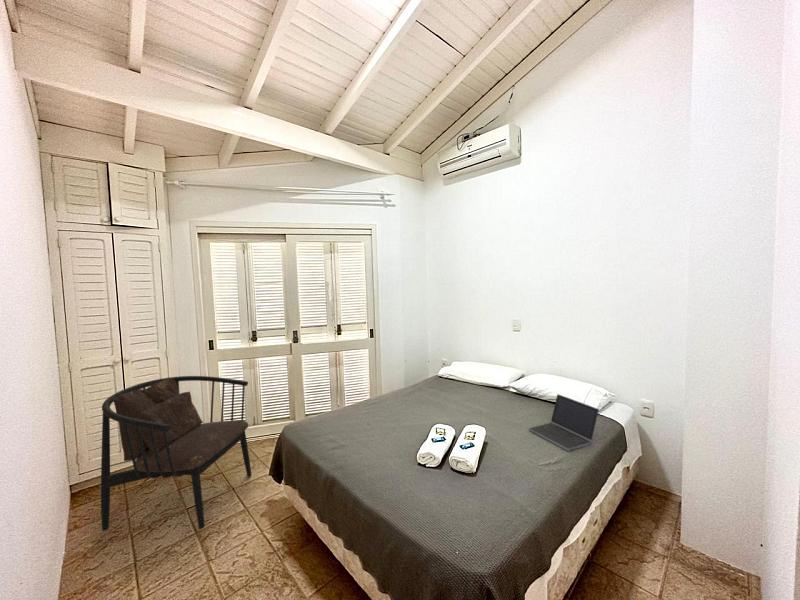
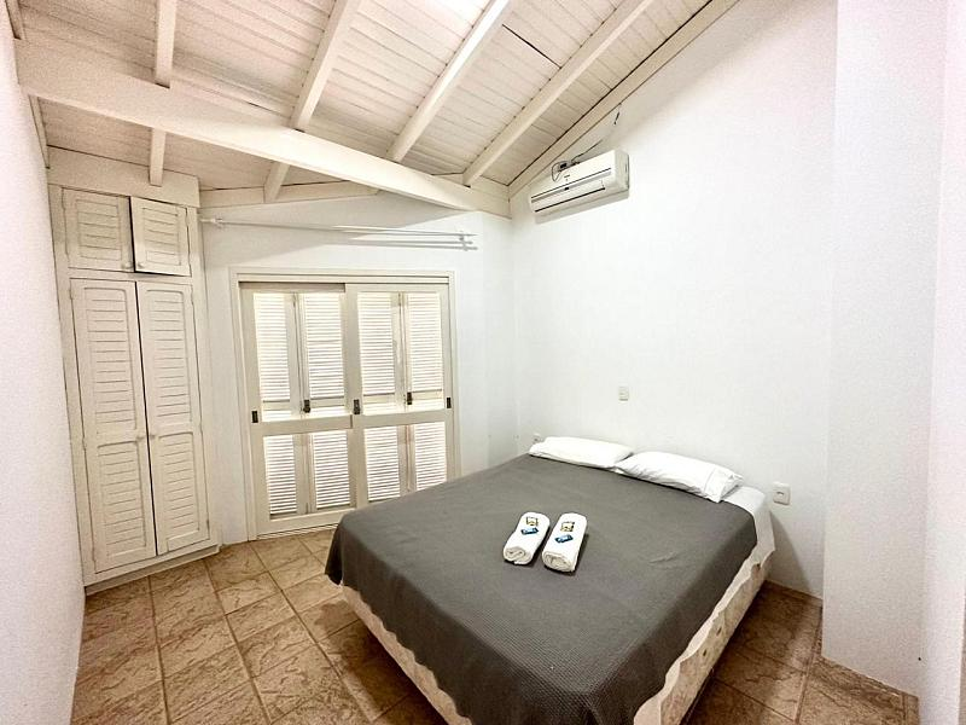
- armchair [100,375,252,532]
- laptop computer [528,393,600,452]
